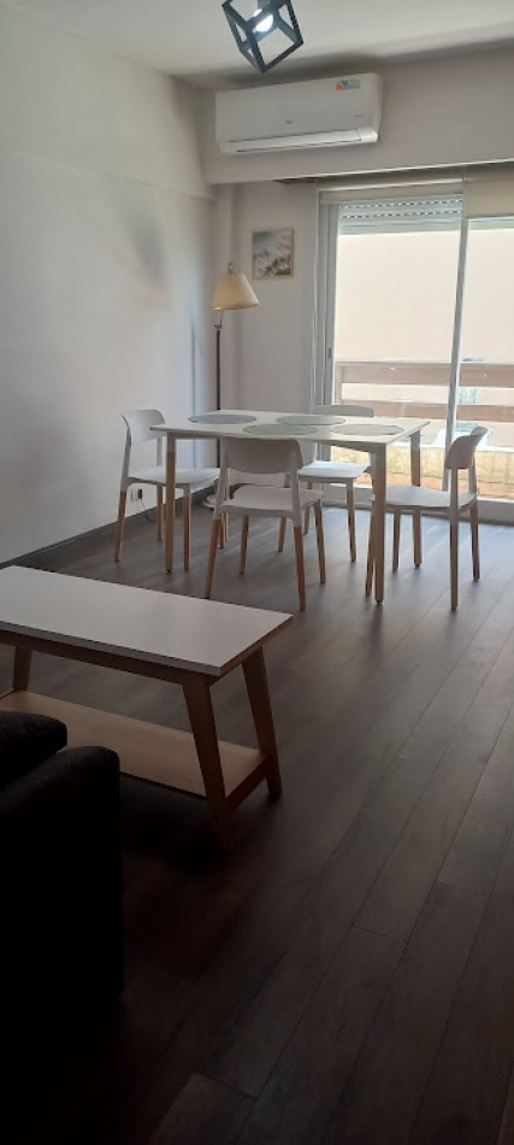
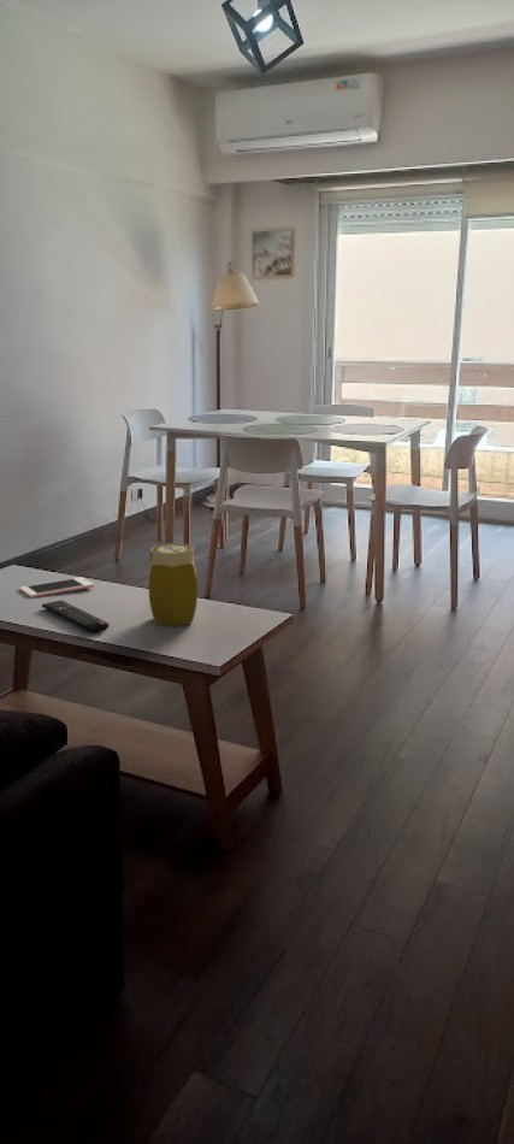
+ cell phone [18,576,95,598]
+ remote control [41,600,111,633]
+ jar [148,542,199,627]
